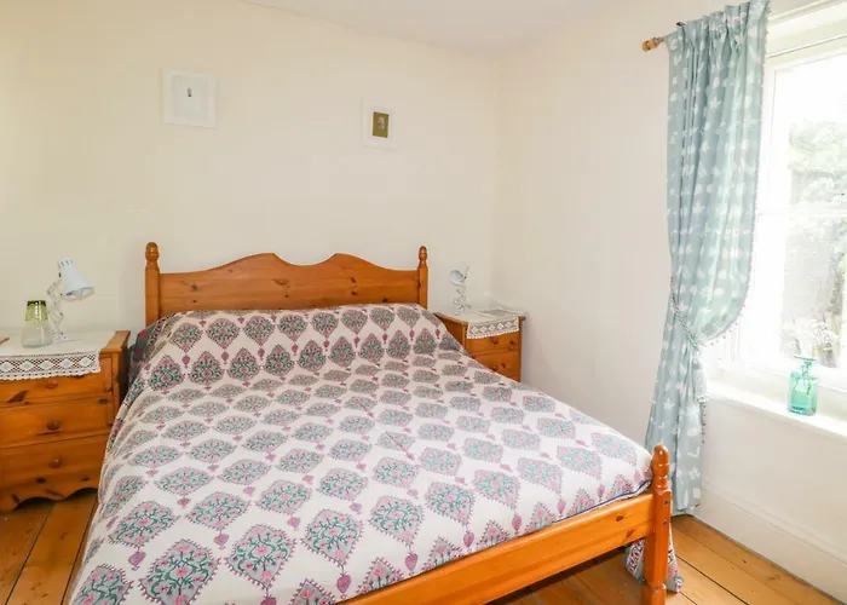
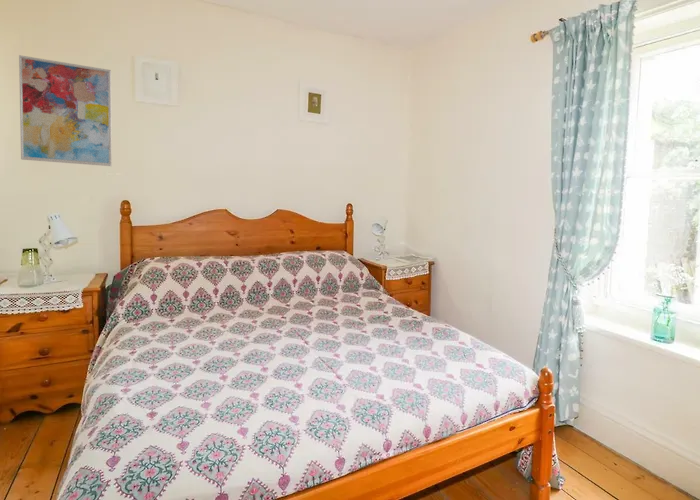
+ wall art [18,54,113,167]
